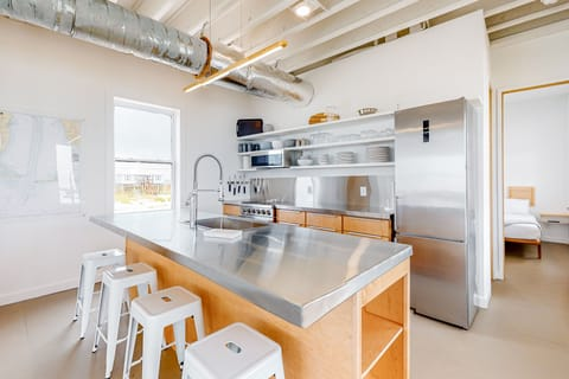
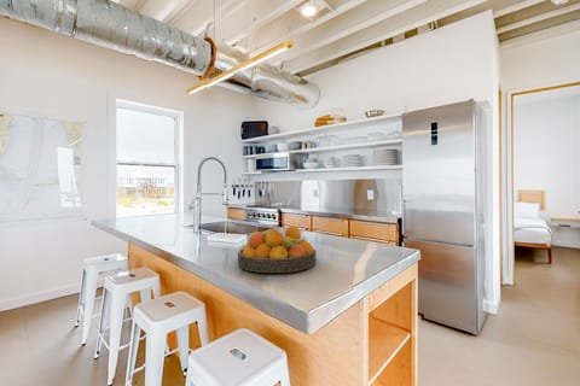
+ fruit bowl [237,224,318,274]
